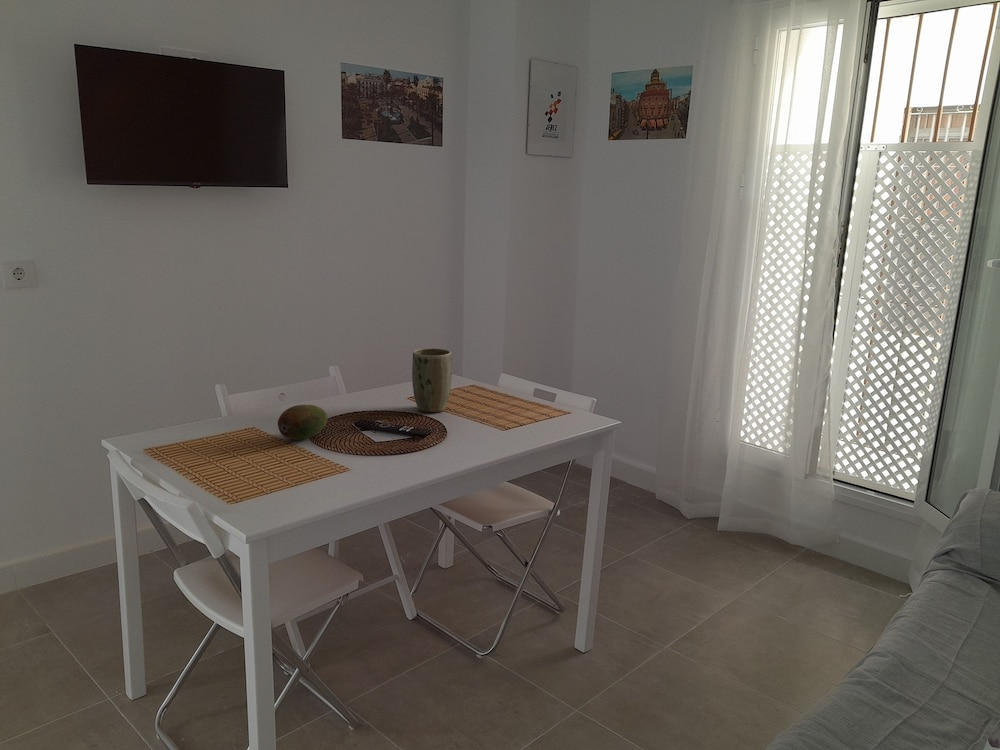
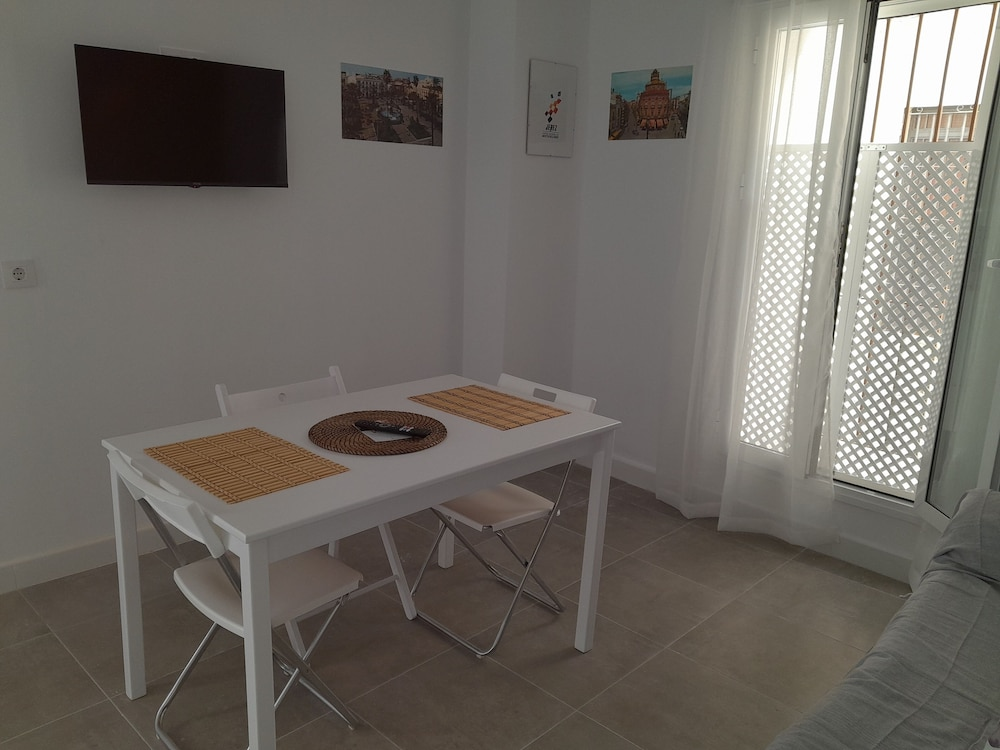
- fruit [277,404,328,441]
- plant pot [411,347,453,413]
